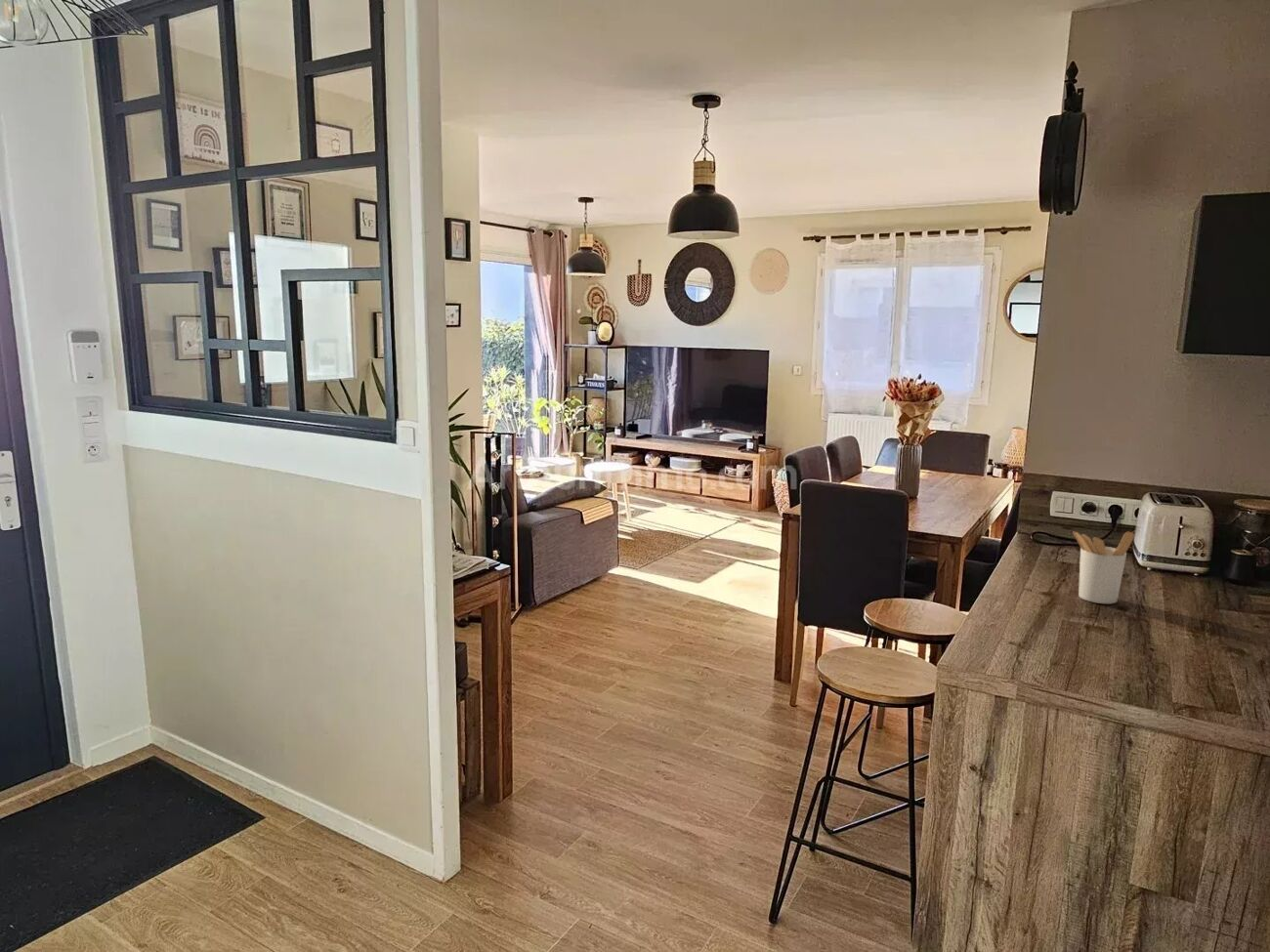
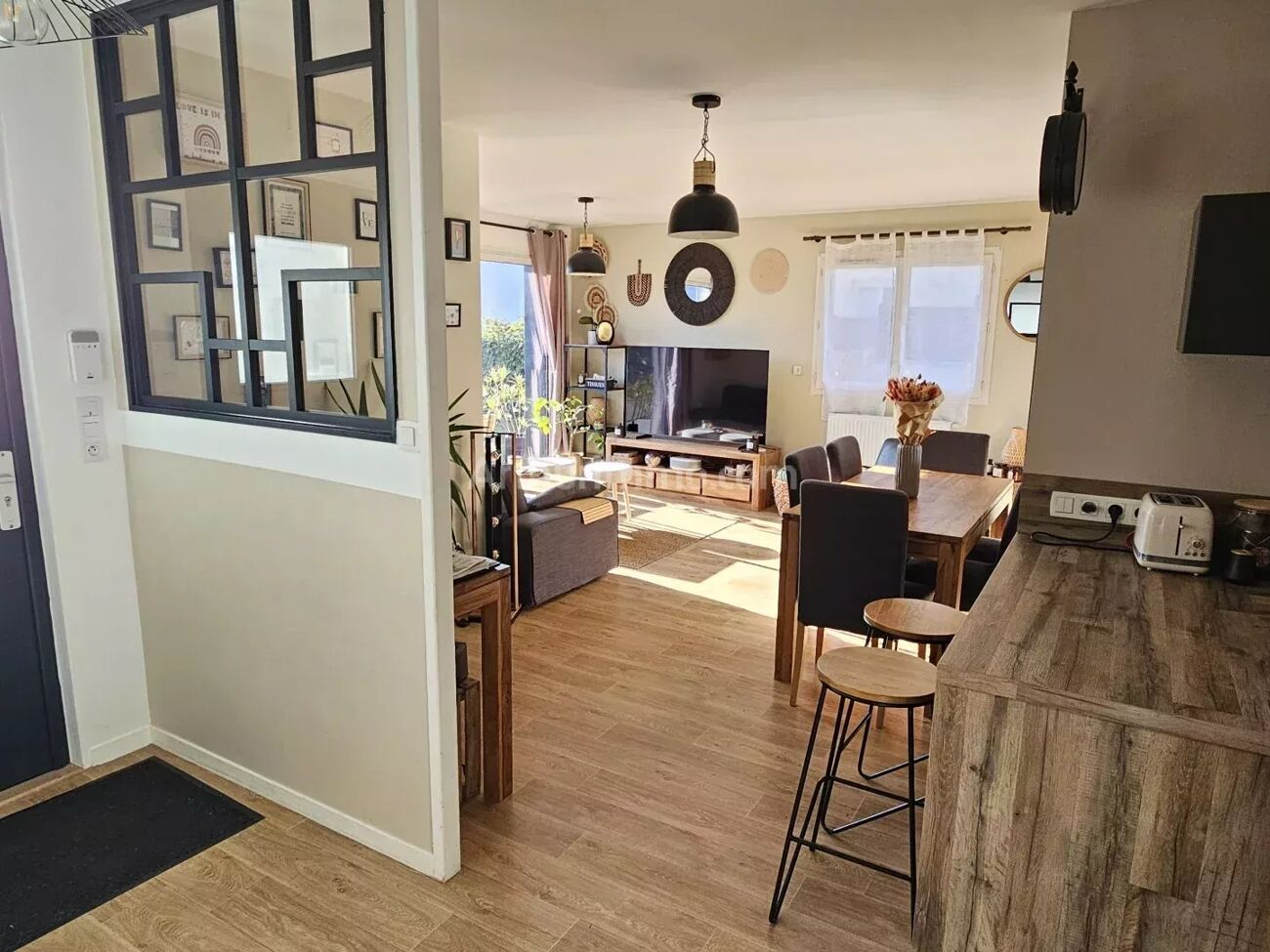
- utensil holder [1072,530,1135,604]
